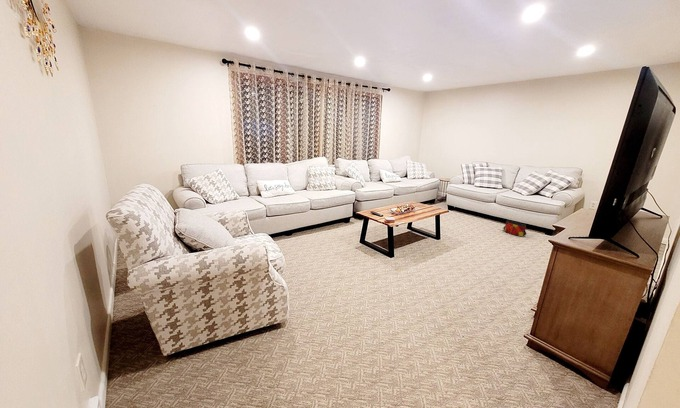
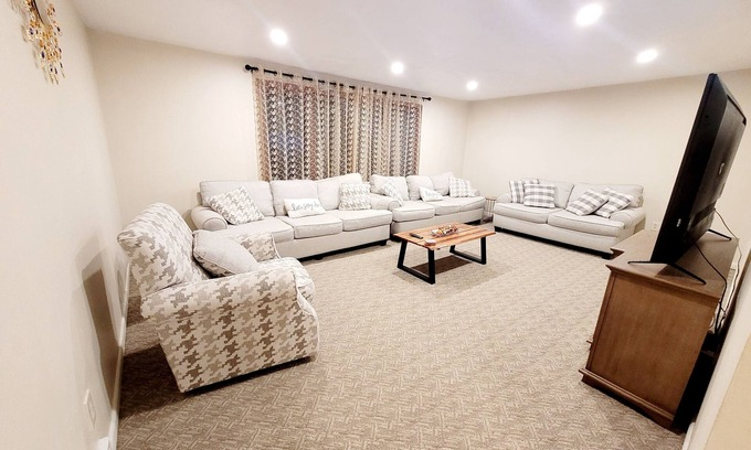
- bag [502,219,527,238]
